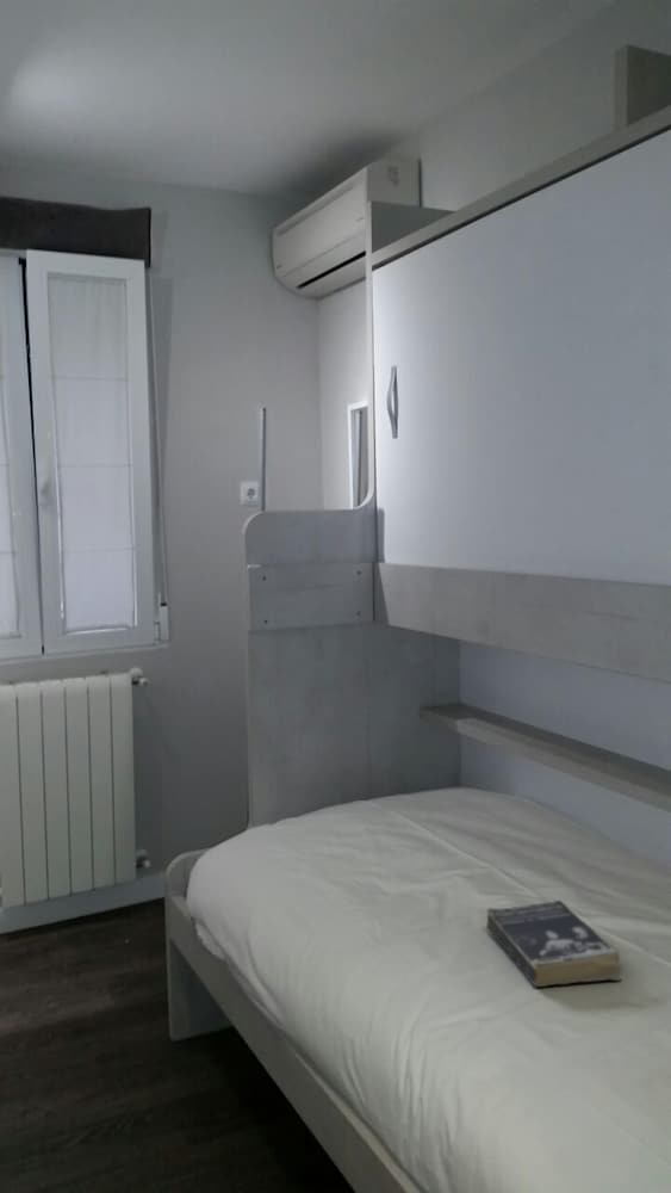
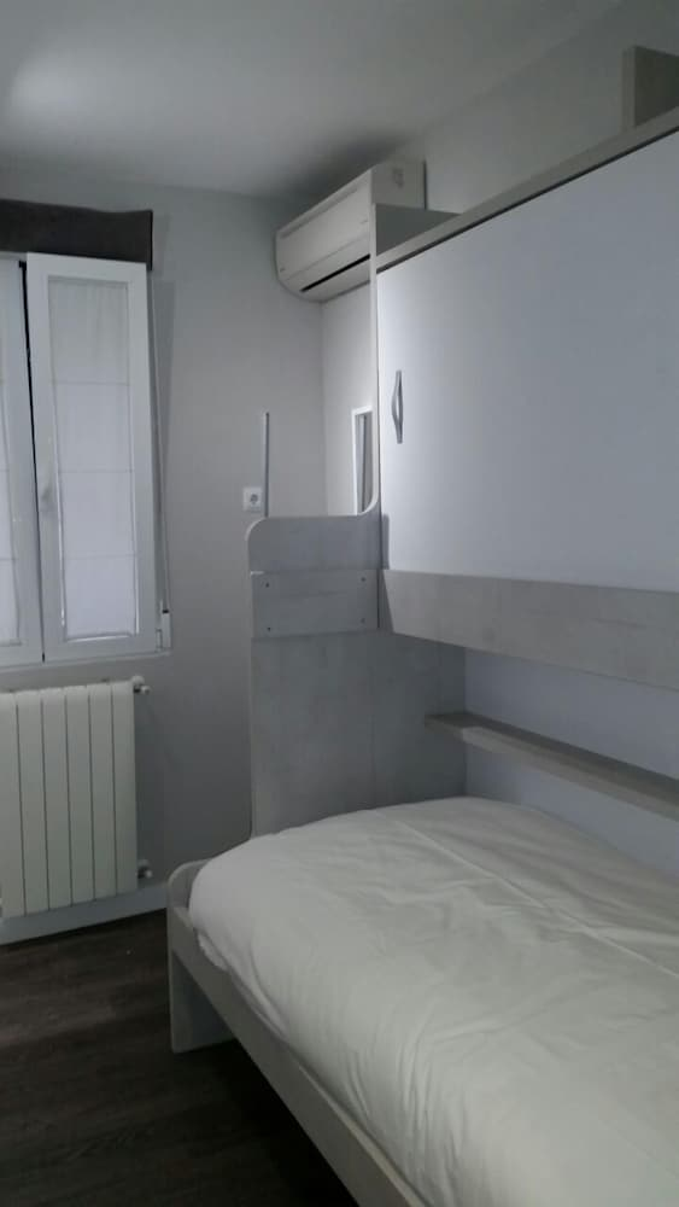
- book [485,900,623,988]
